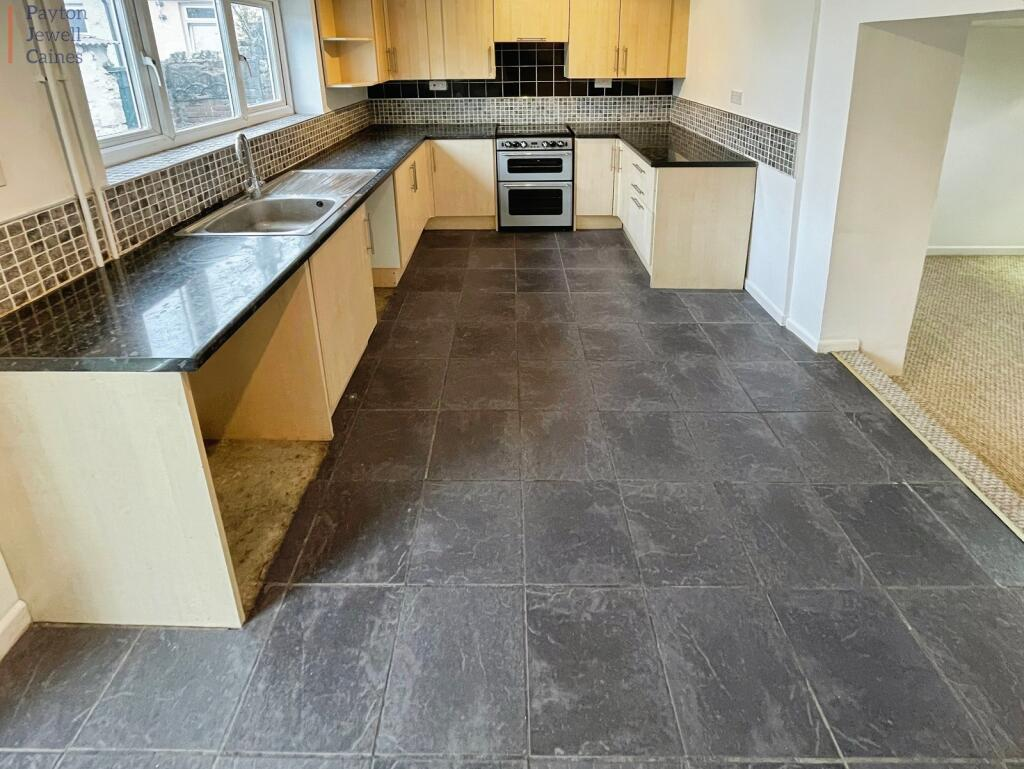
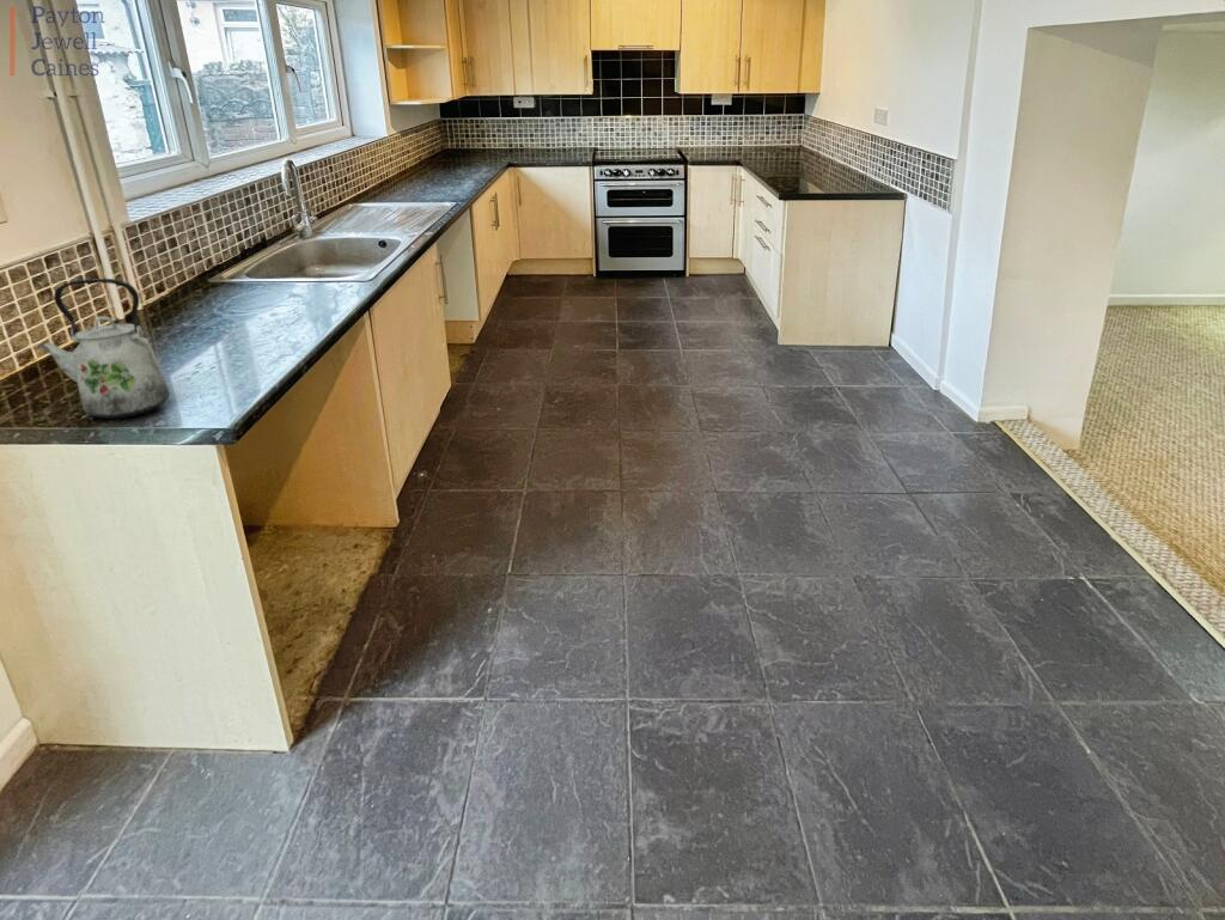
+ kettle [37,278,171,420]
